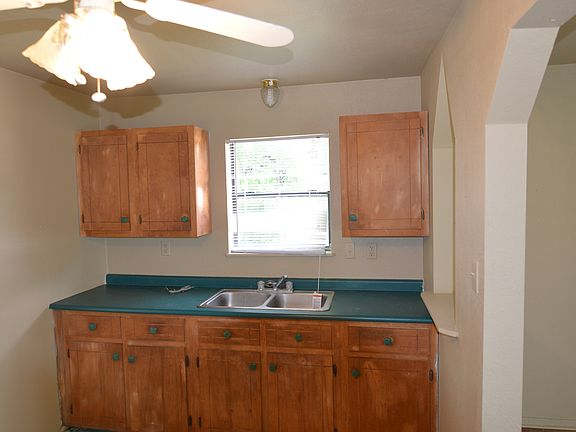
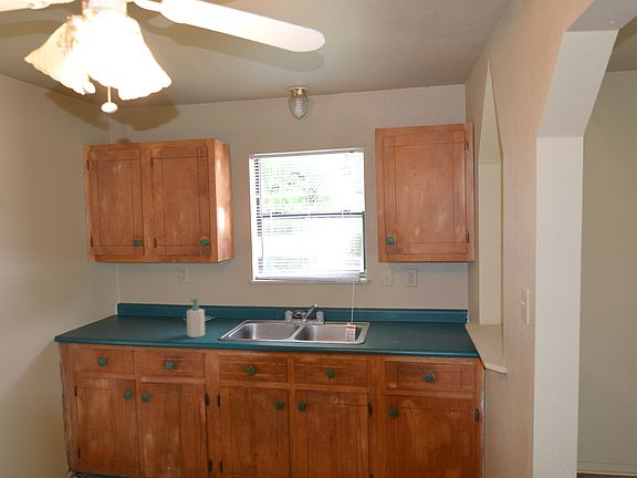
+ soap bottle [186,298,206,339]
